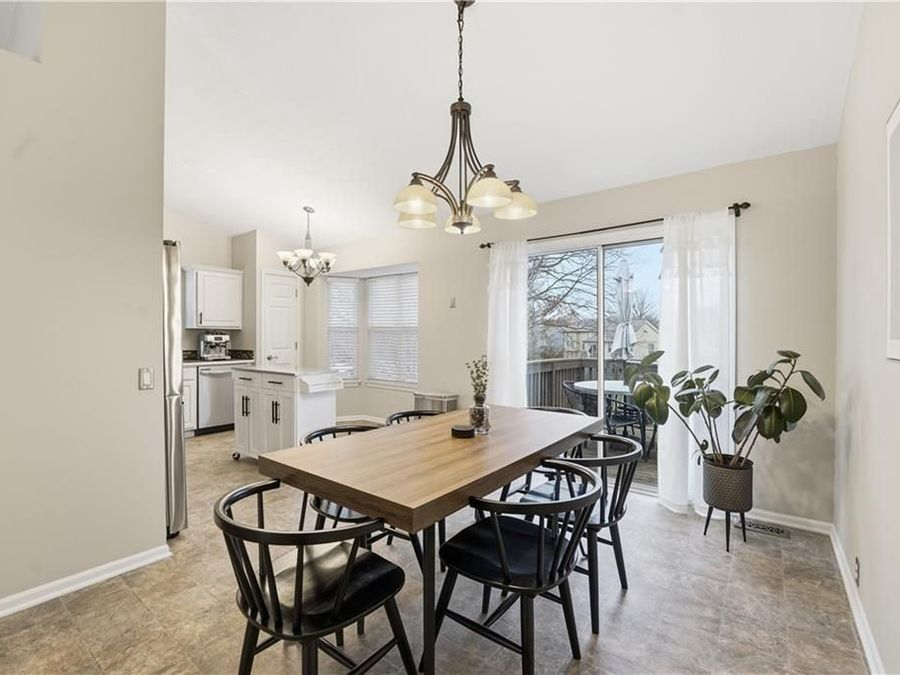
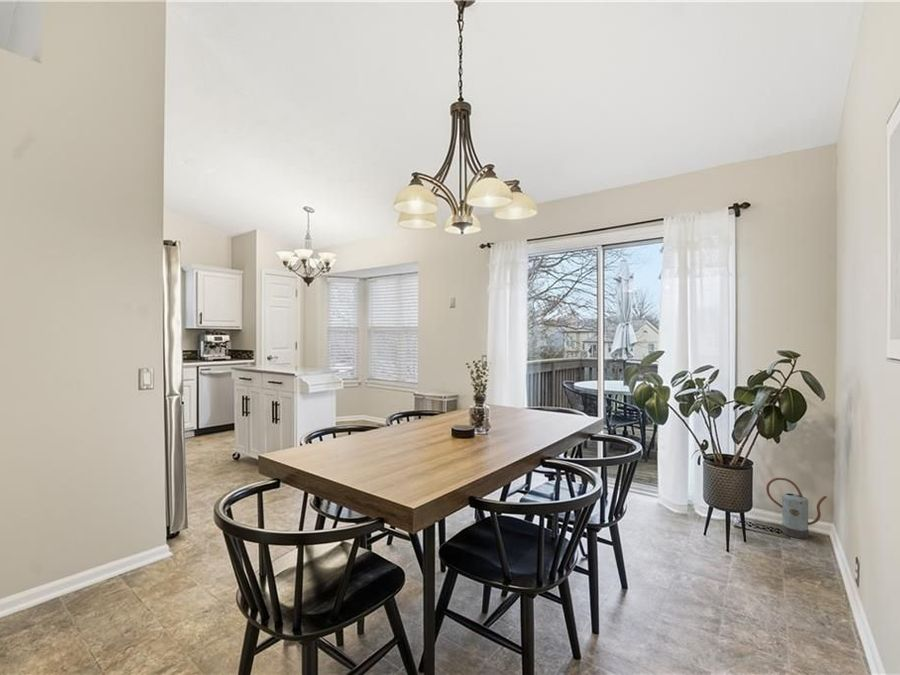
+ watering can [765,477,828,539]
